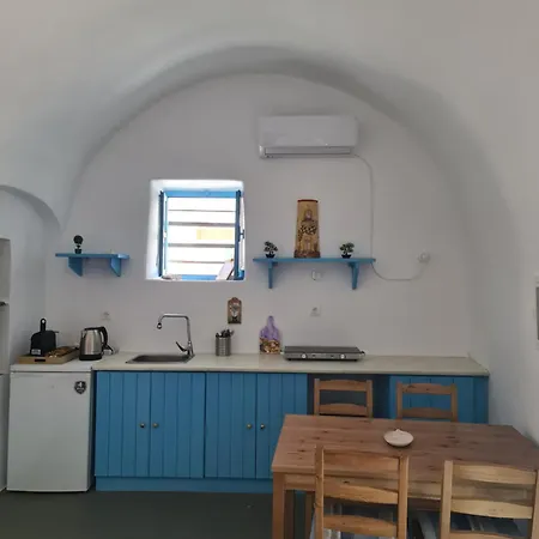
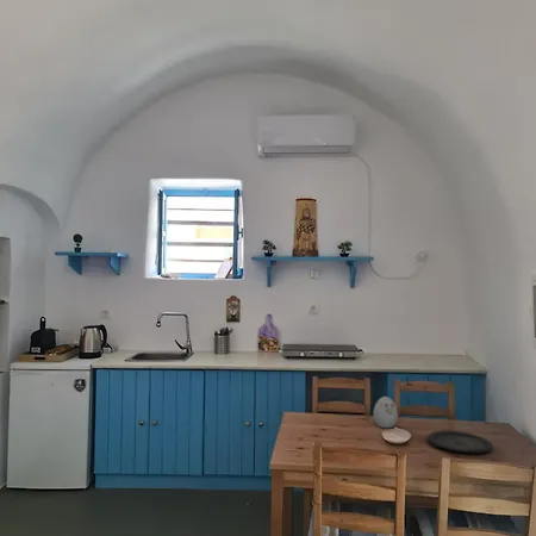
+ decorative egg [373,395,399,429]
+ plate [426,429,494,454]
